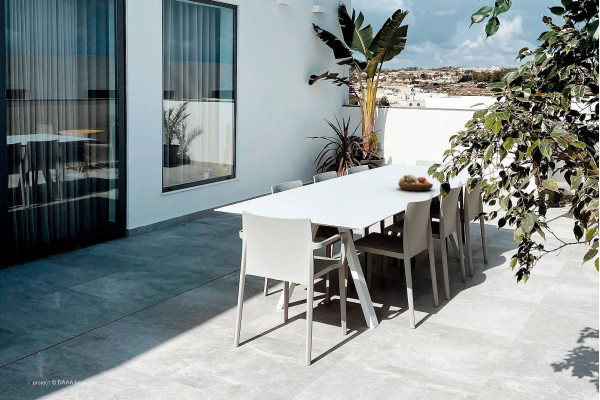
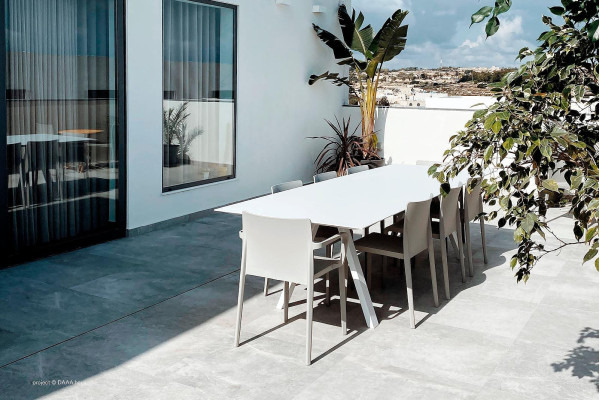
- fruit bowl [397,174,434,192]
